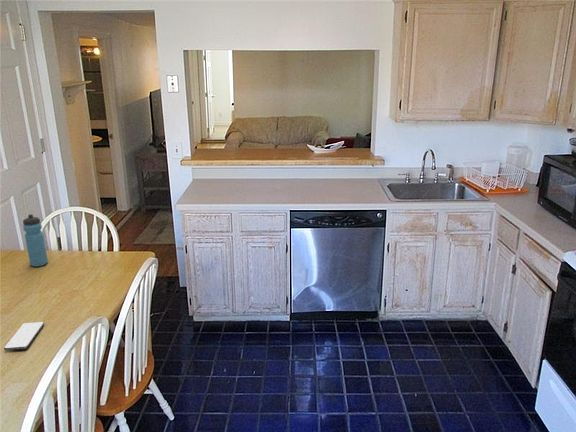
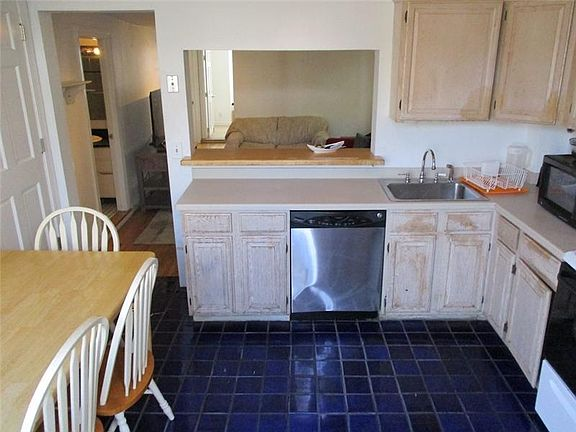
- water bottle [22,213,49,268]
- smartphone [3,321,45,351]
